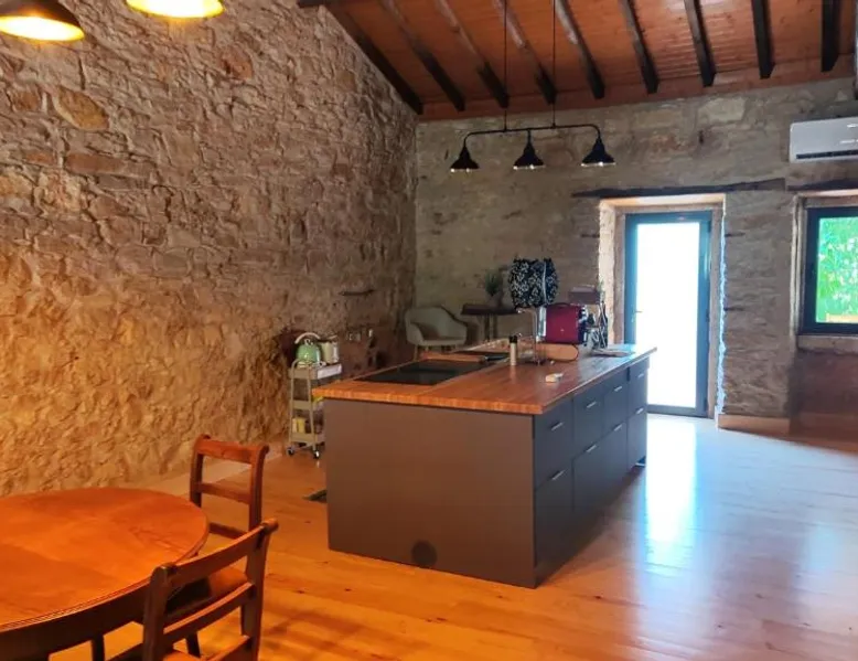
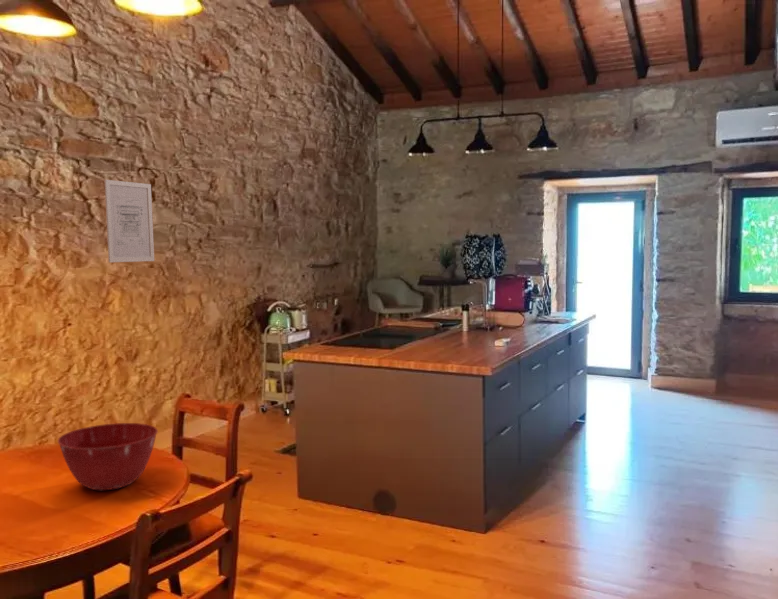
+ mixing bowl [57,422,159,491]
+ wall art [104,179,155,263]
